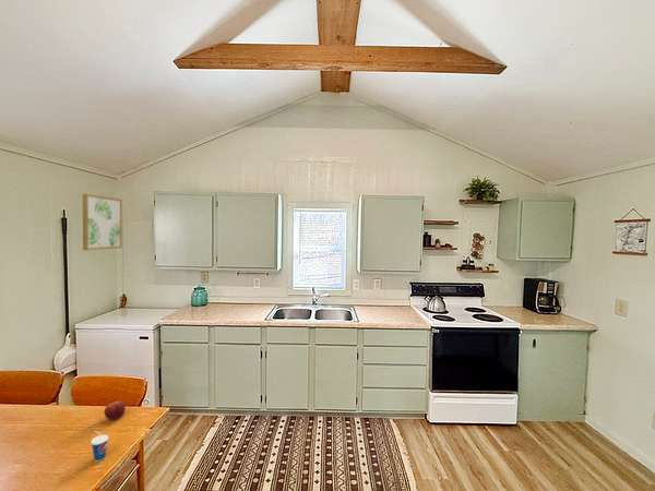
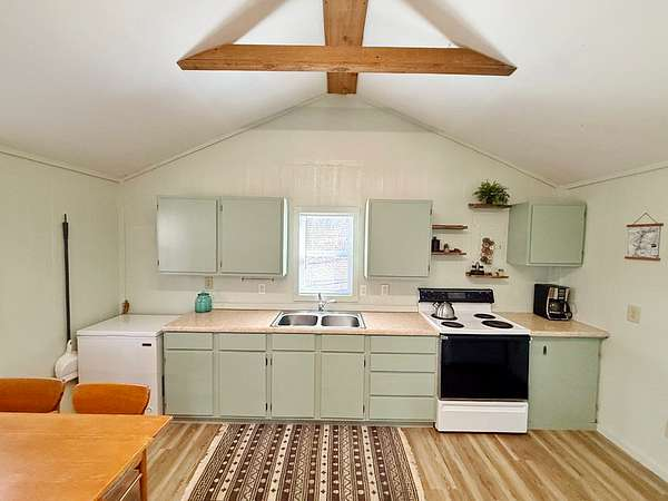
- fruit [103,400,127,421]
- wall art [82,193,123,251]
- cup [90,430,109,463]
